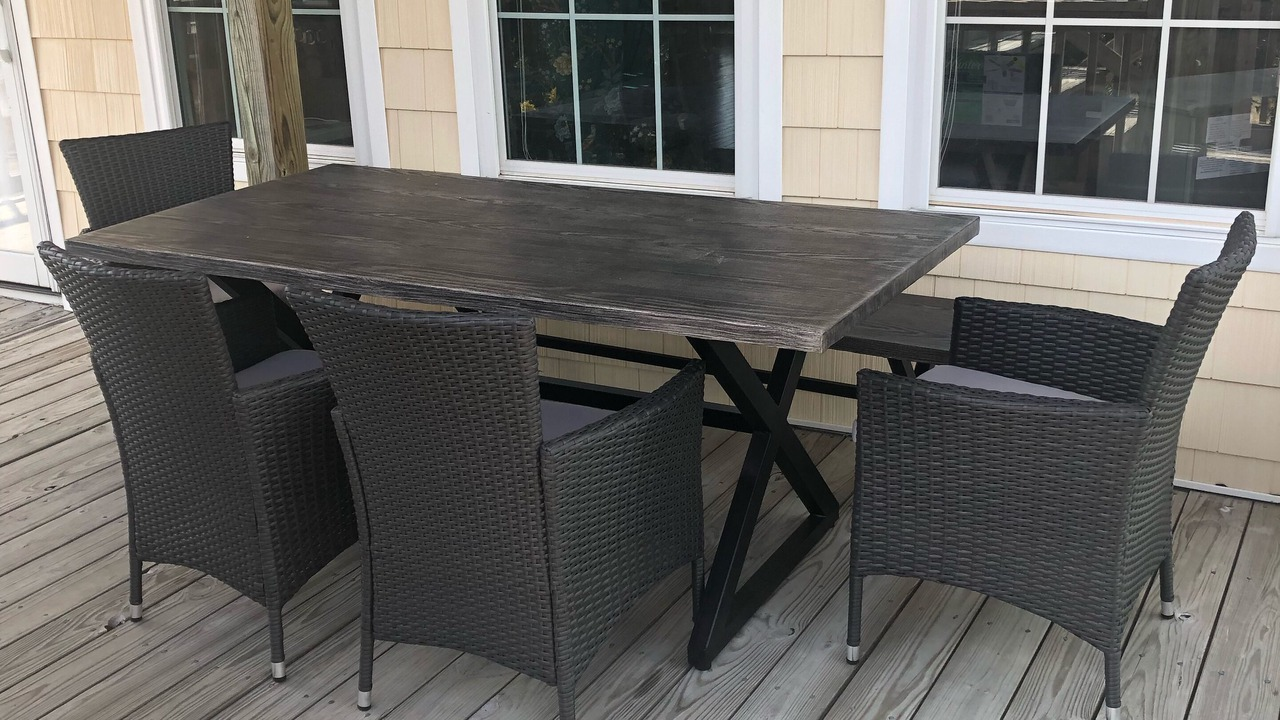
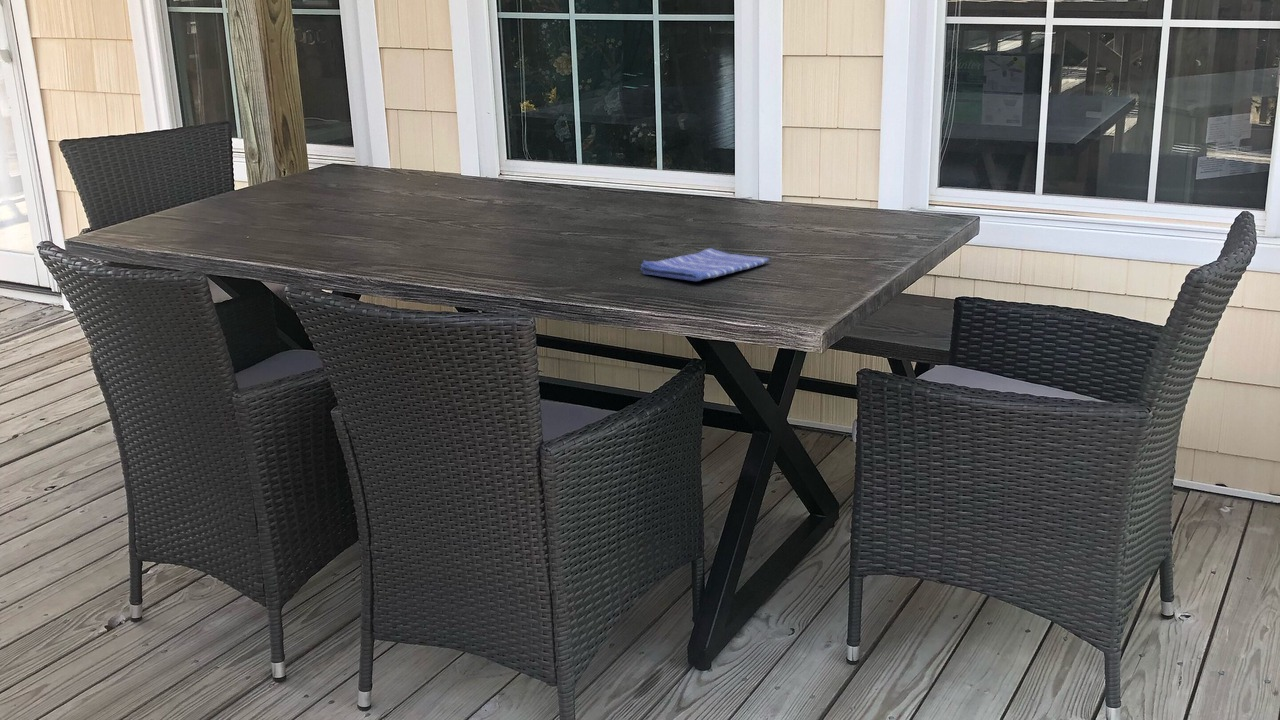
+ dish towel [640,247,771,282]
